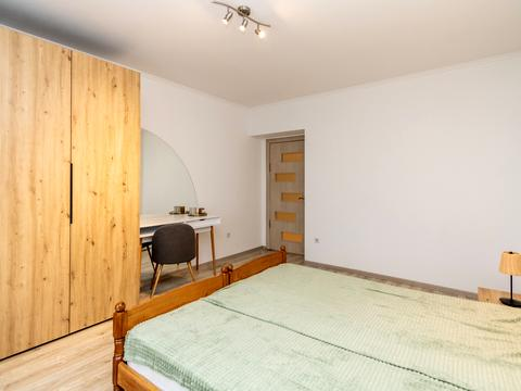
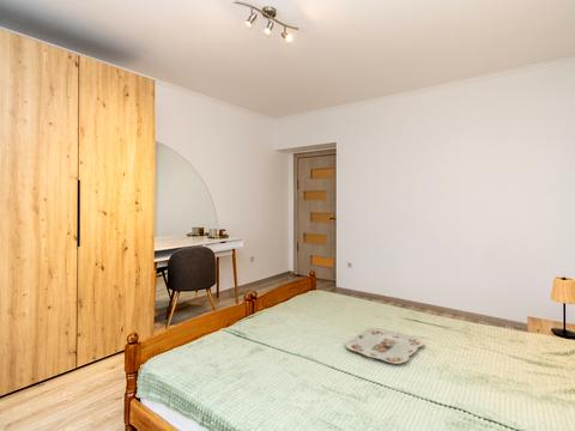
+ serving tray [344,327,425,365]
